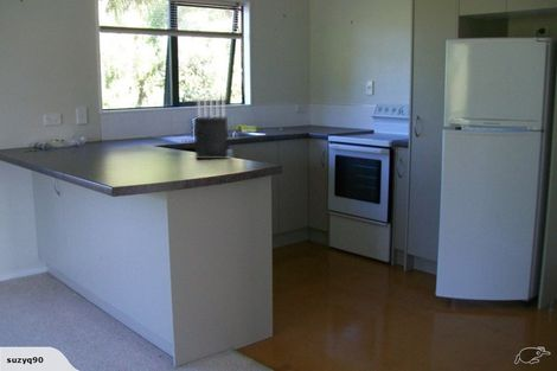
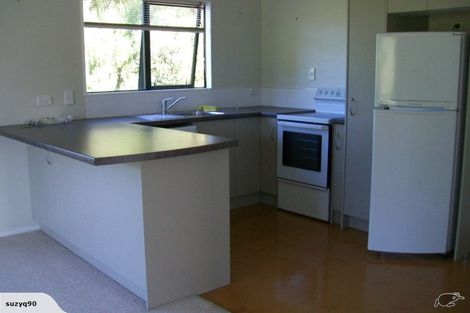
- knife block [193,95,229,160]
